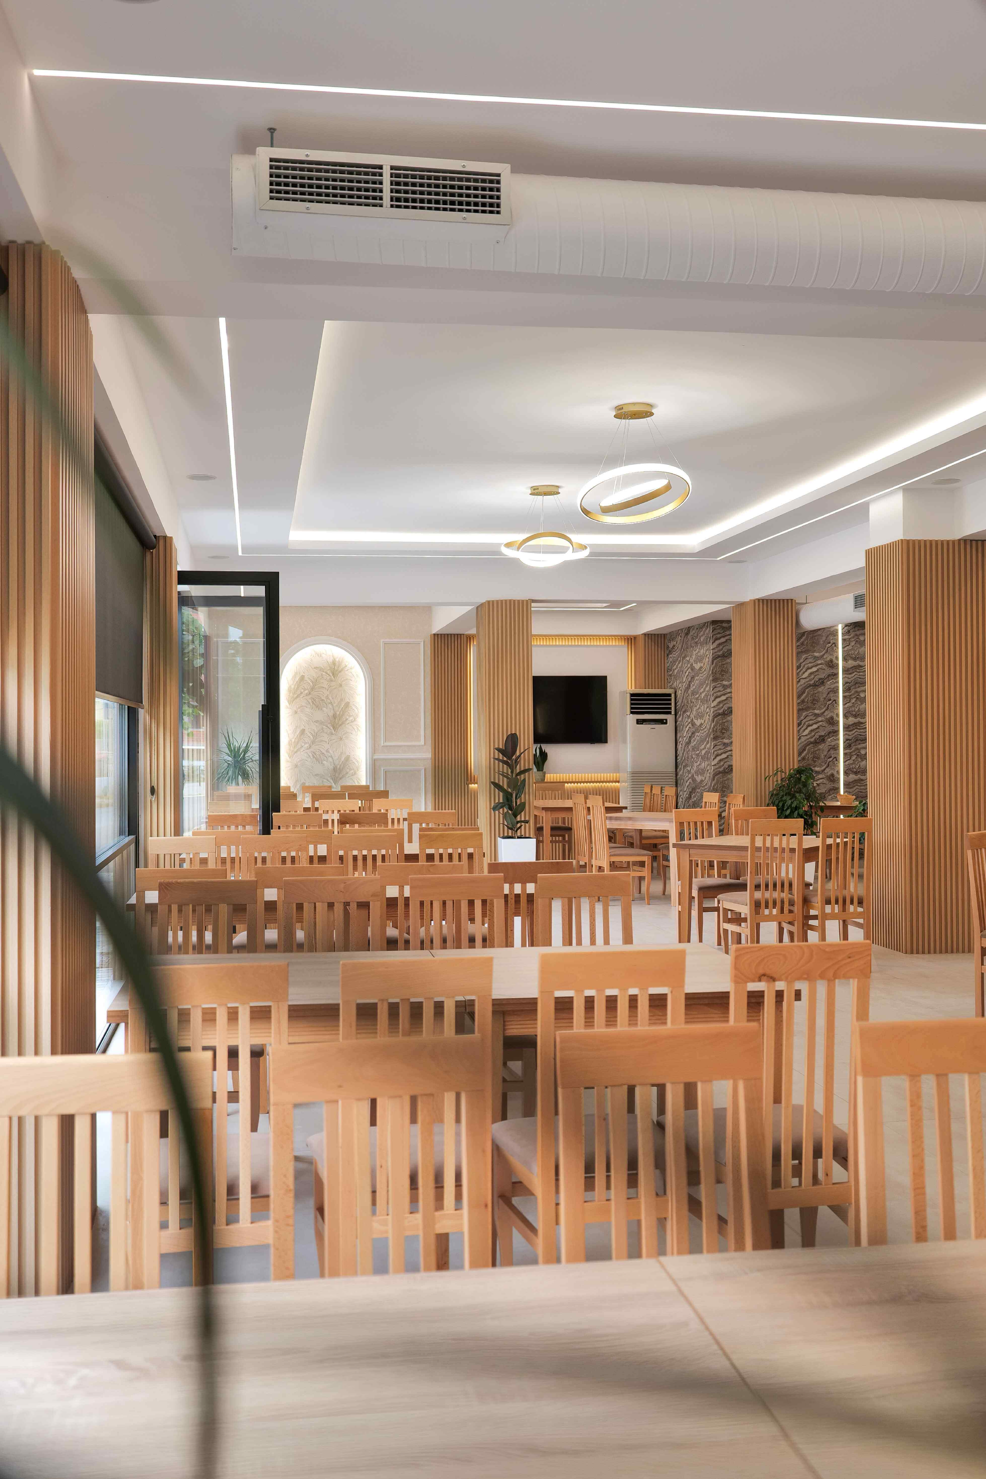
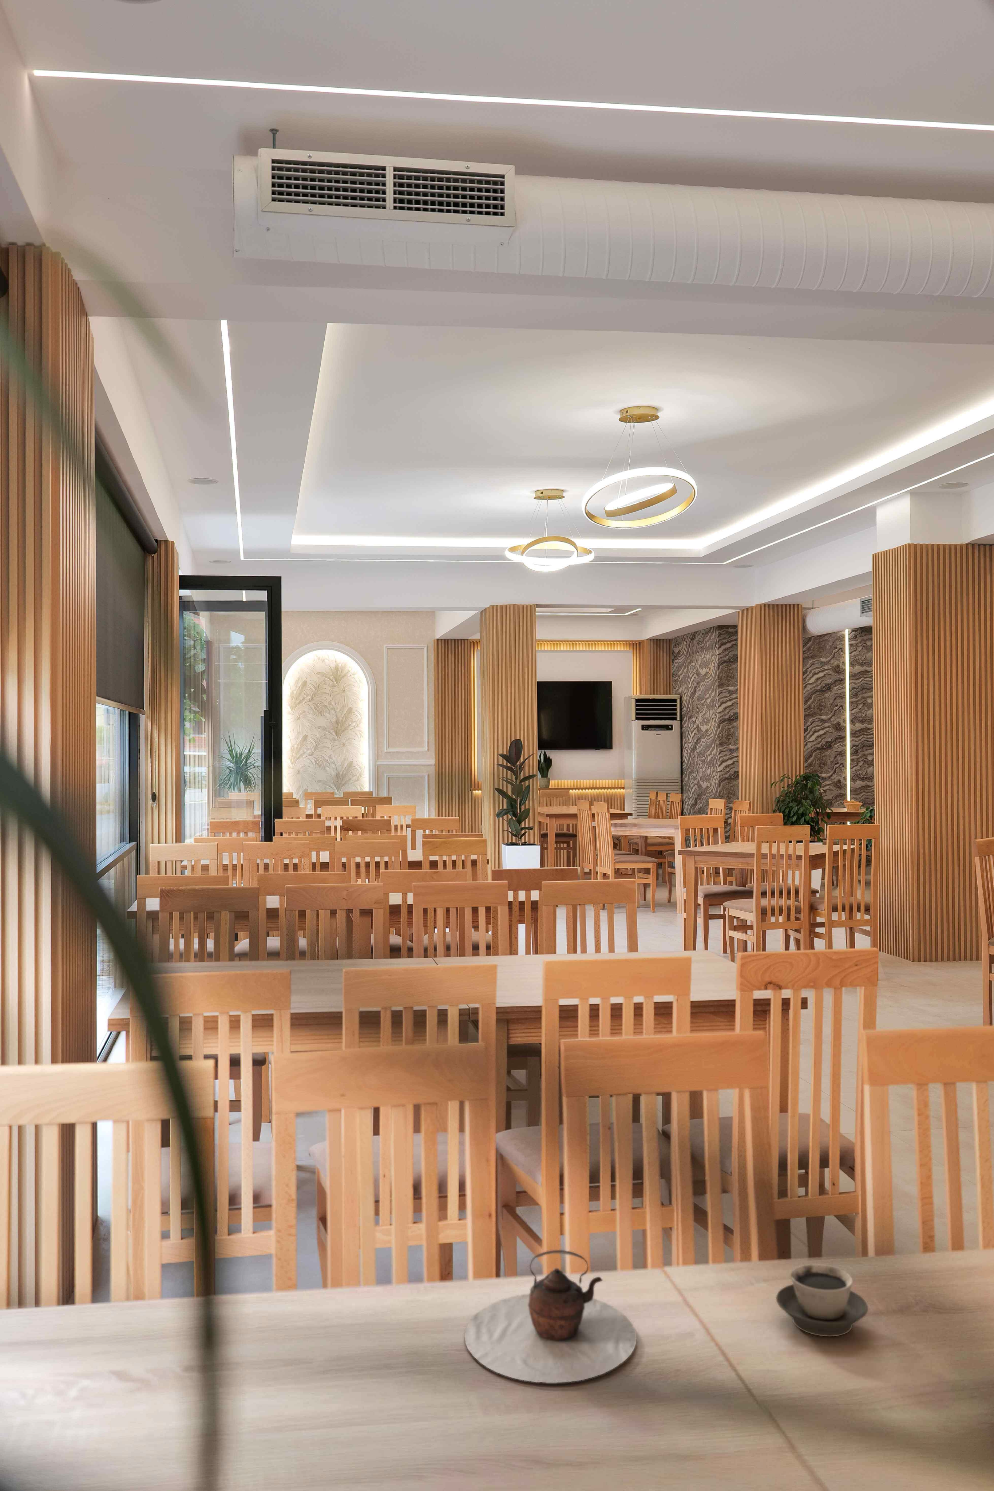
+ cup [775,1264,869,1337]
+ teapot [464,1249,637,1383]
